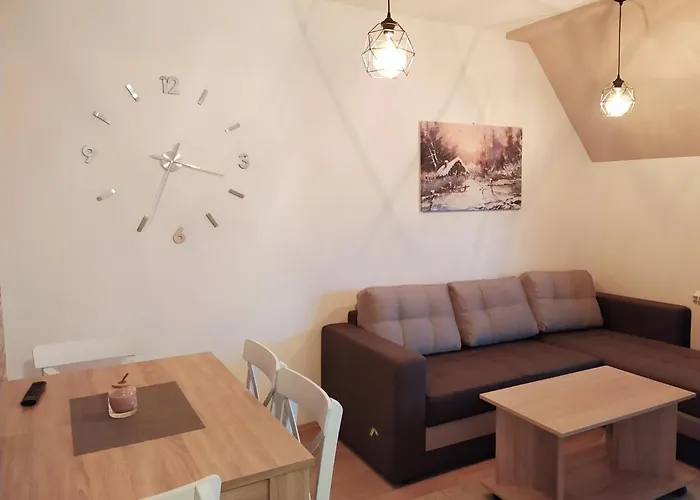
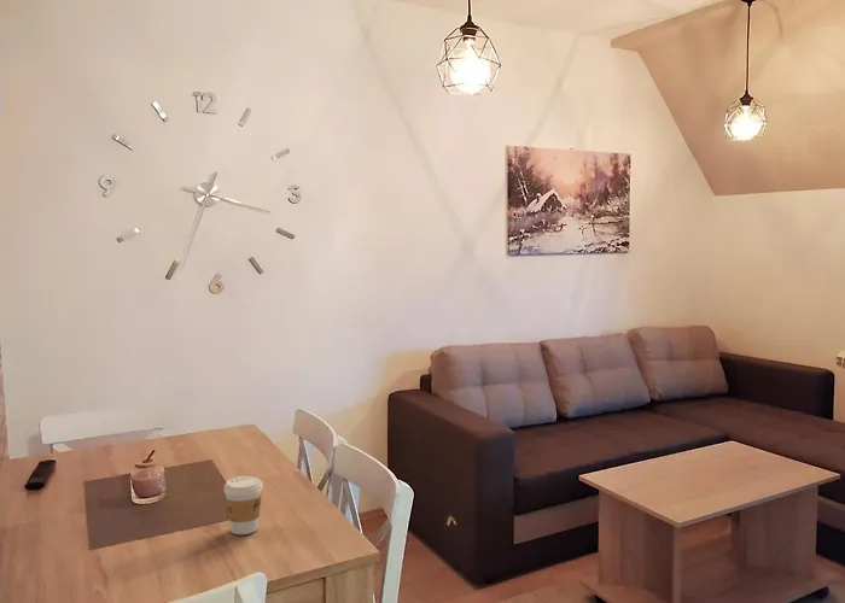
+ coffee cup [223,475,263,535]
